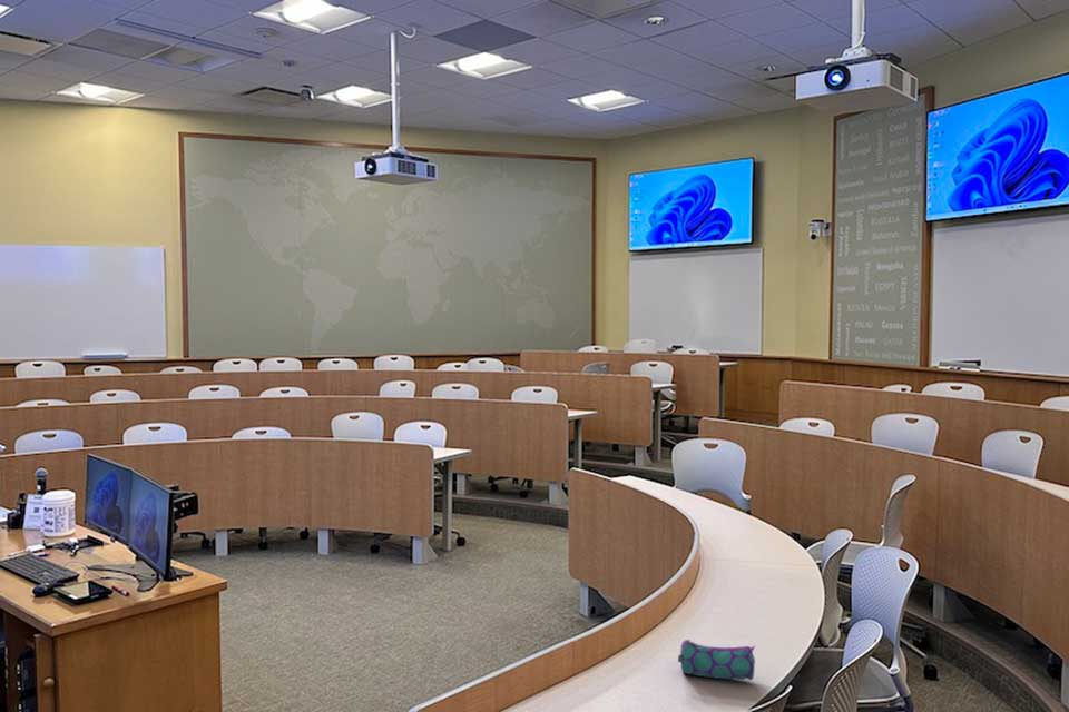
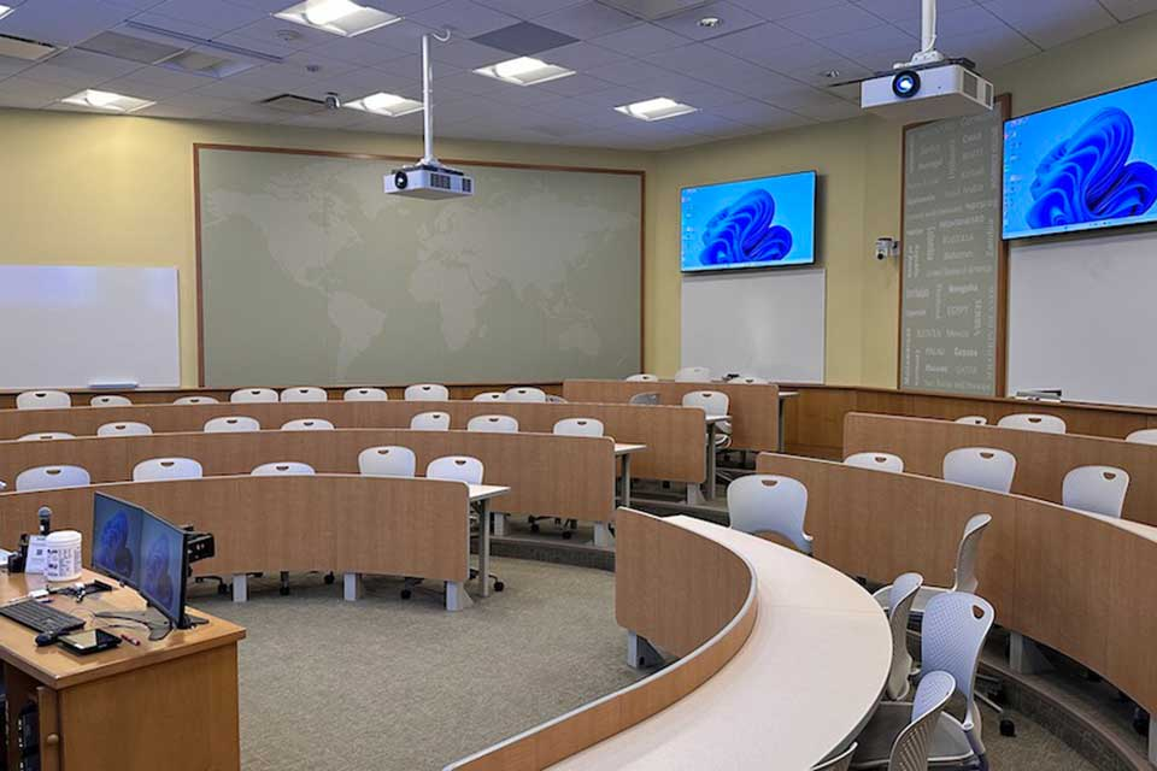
- pencil case [677,639,756,681]
